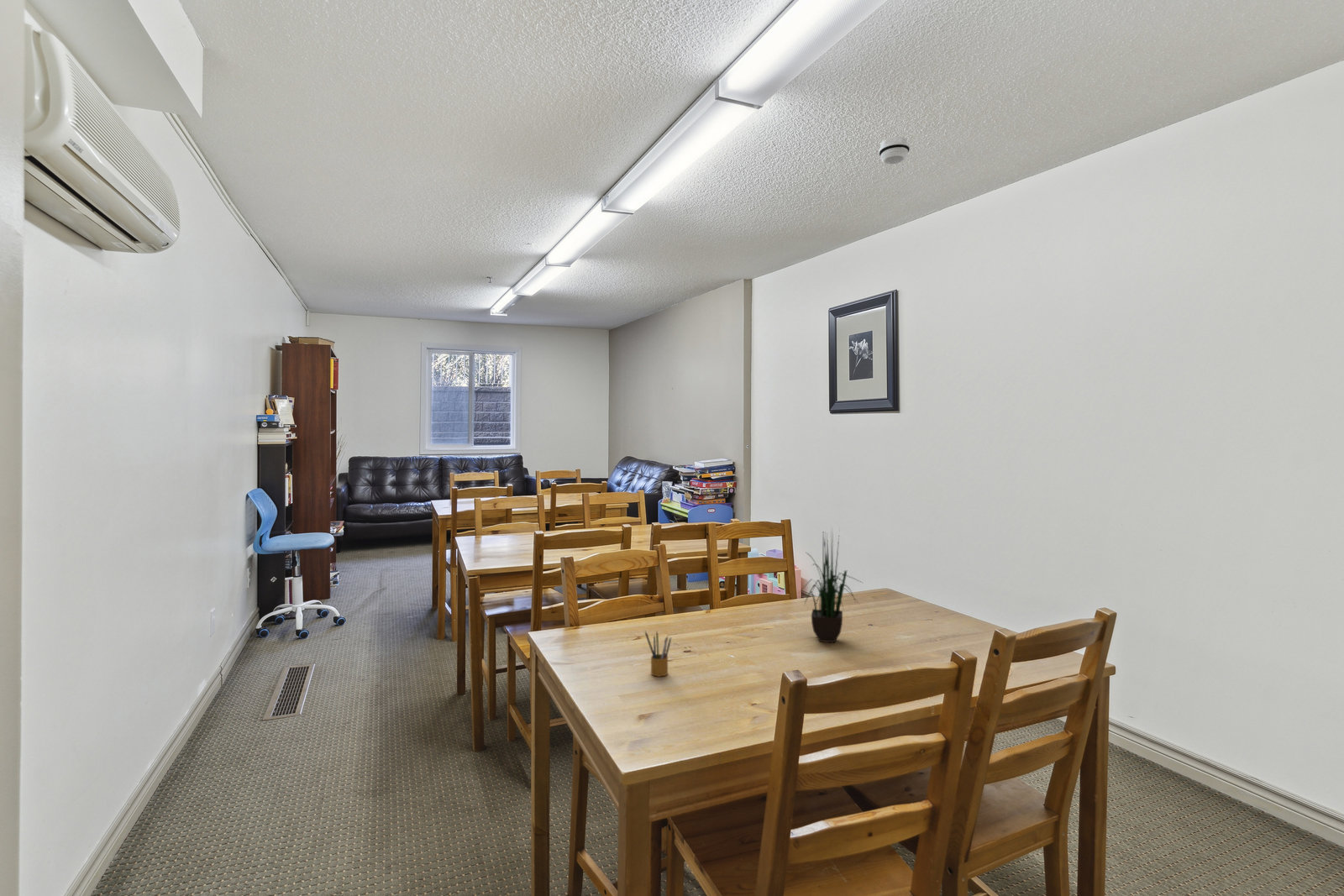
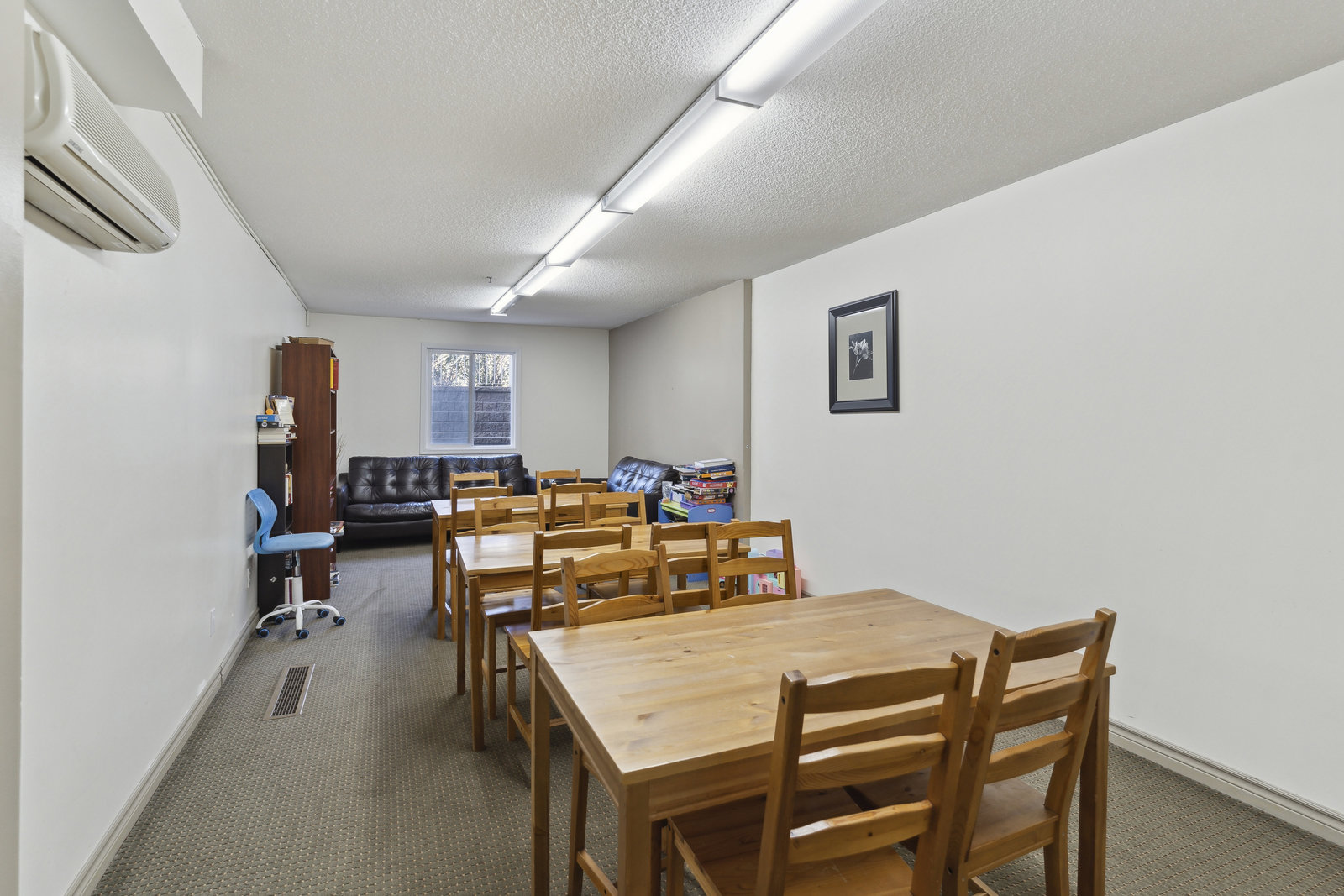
- potted plant [799,526,863,643]
- pencil box [644,631,672,678]
- smoke detector [878,136,911,165]
